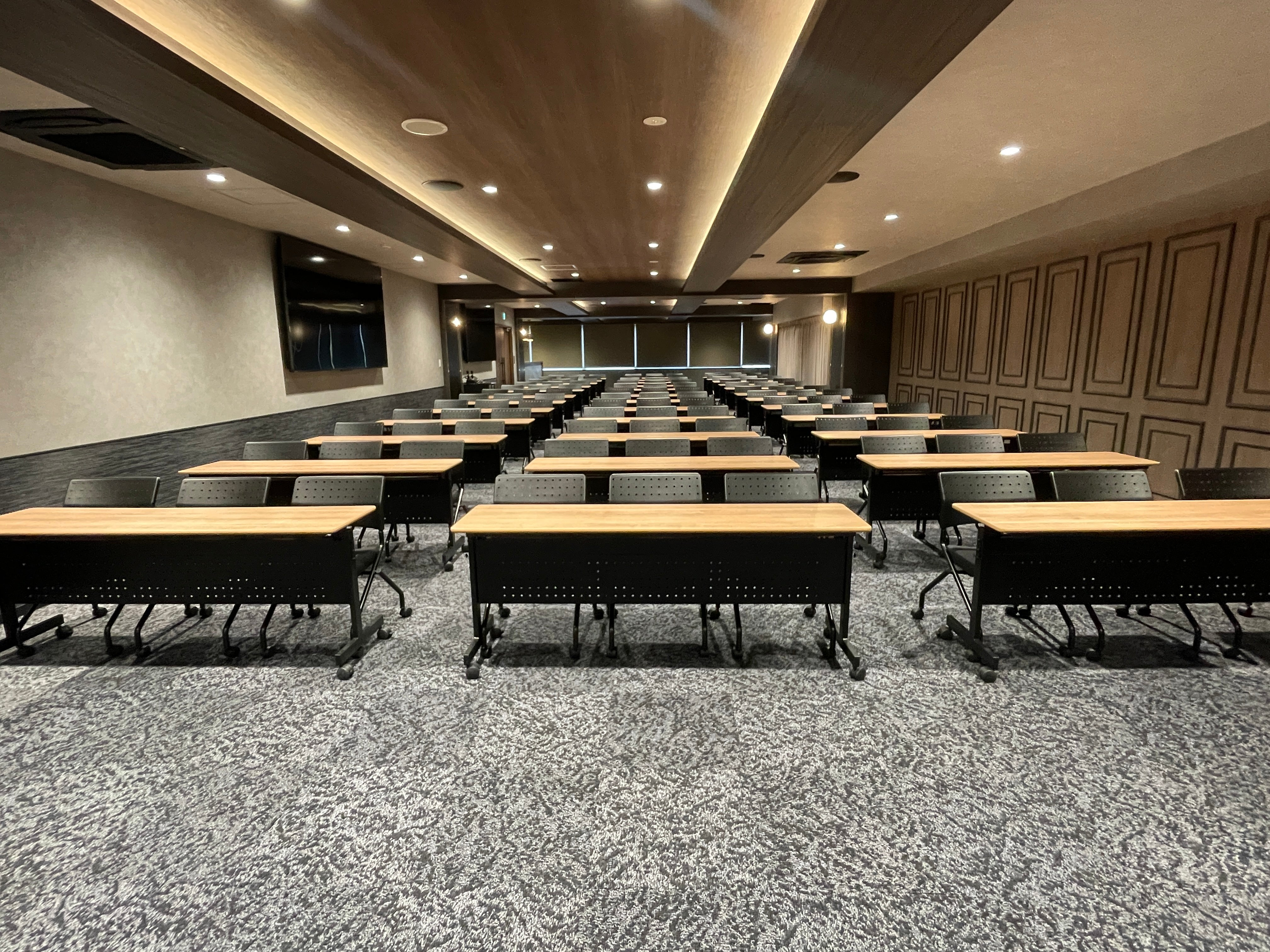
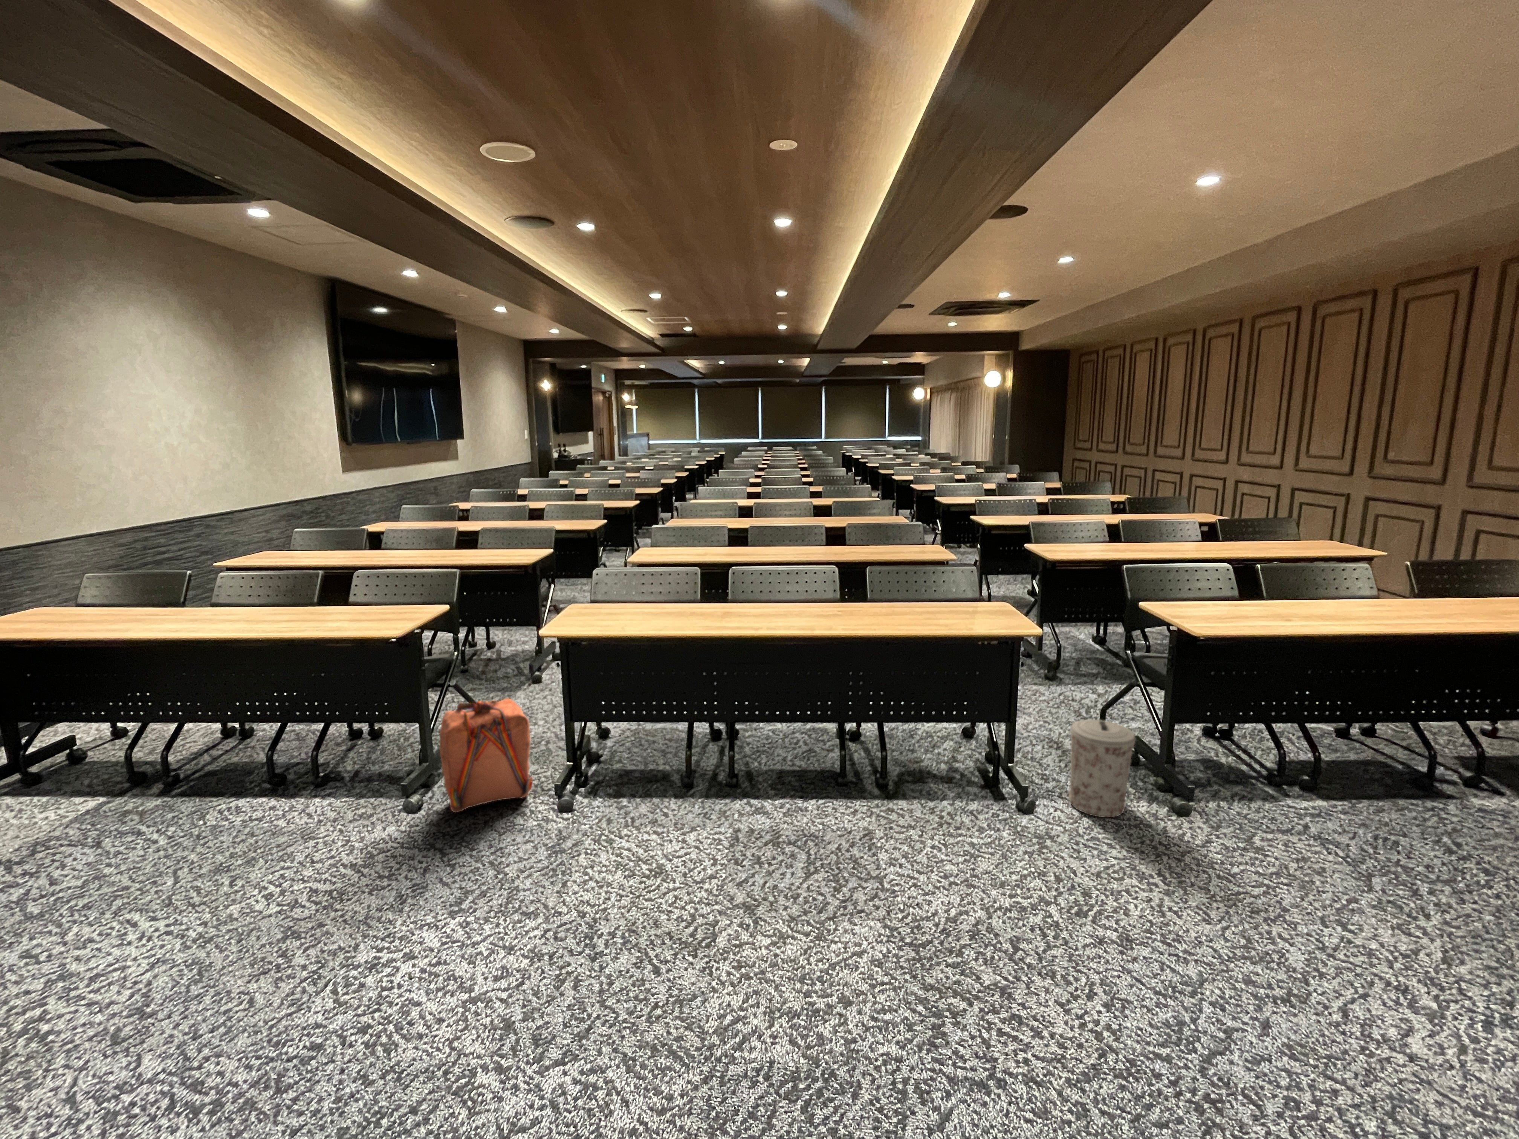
+ trash can [1068,719,1136,818]
+ backpack [439,698,533,814]
